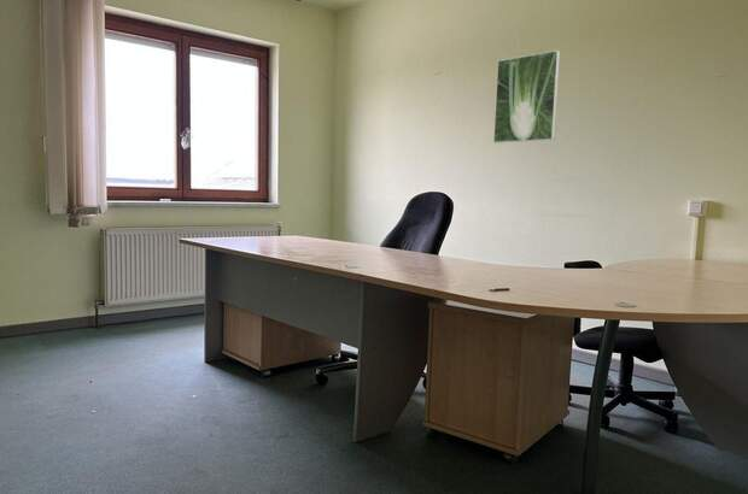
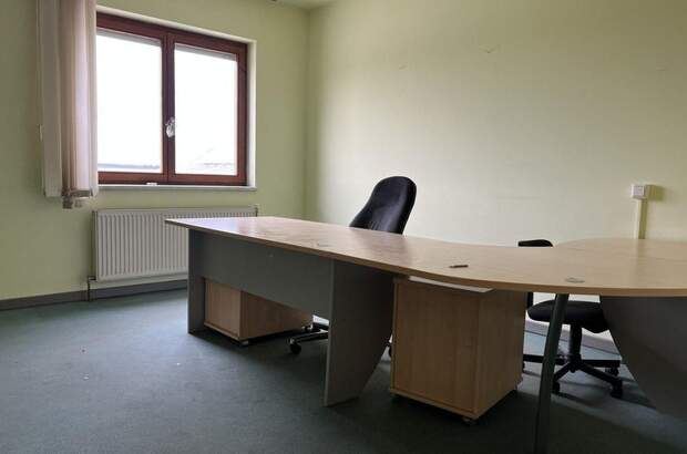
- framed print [492,49,561,145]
